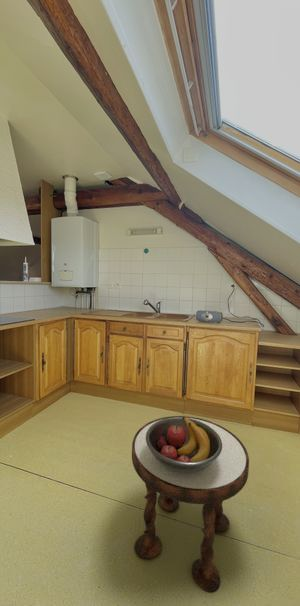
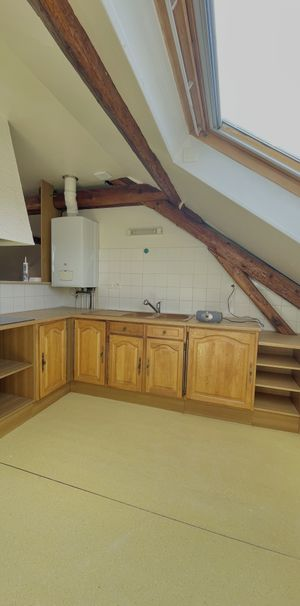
- fruit bowl [146,415,222,473]
- side table [131,415,250,594]
